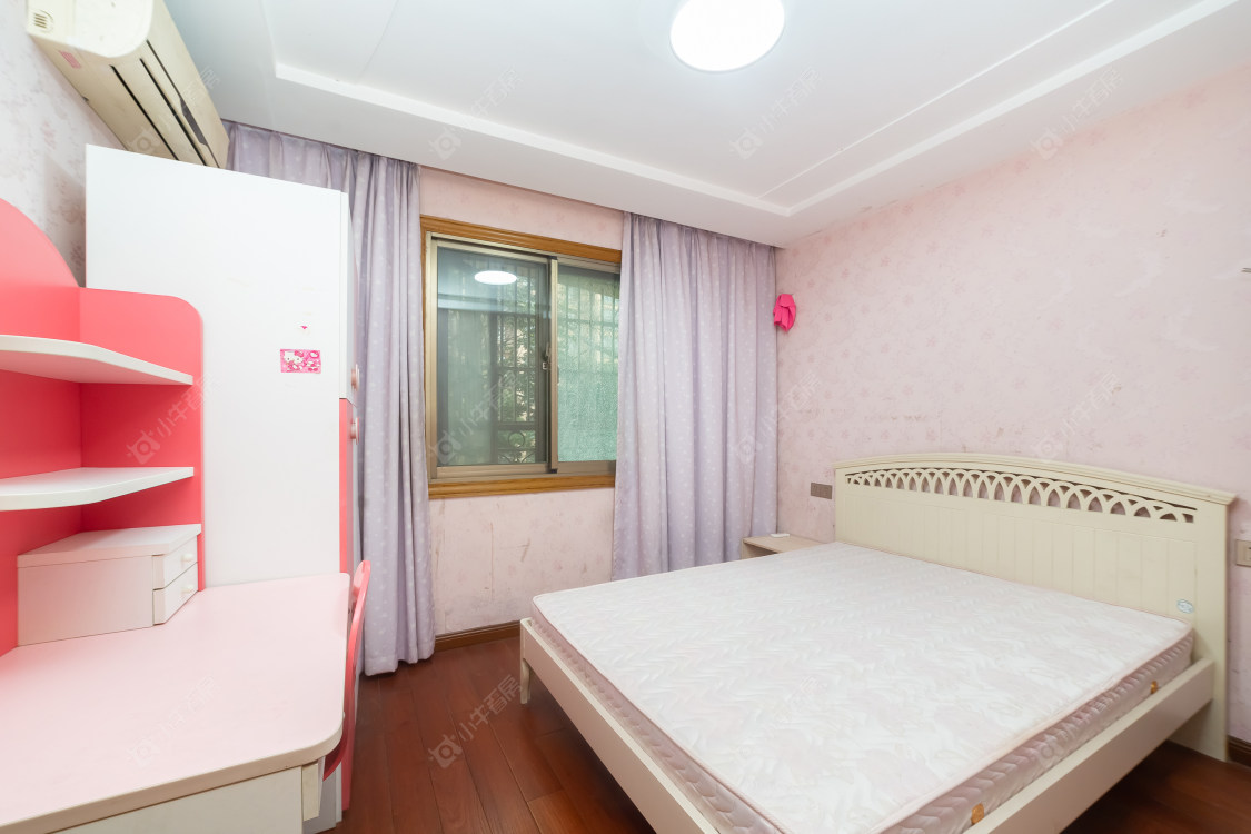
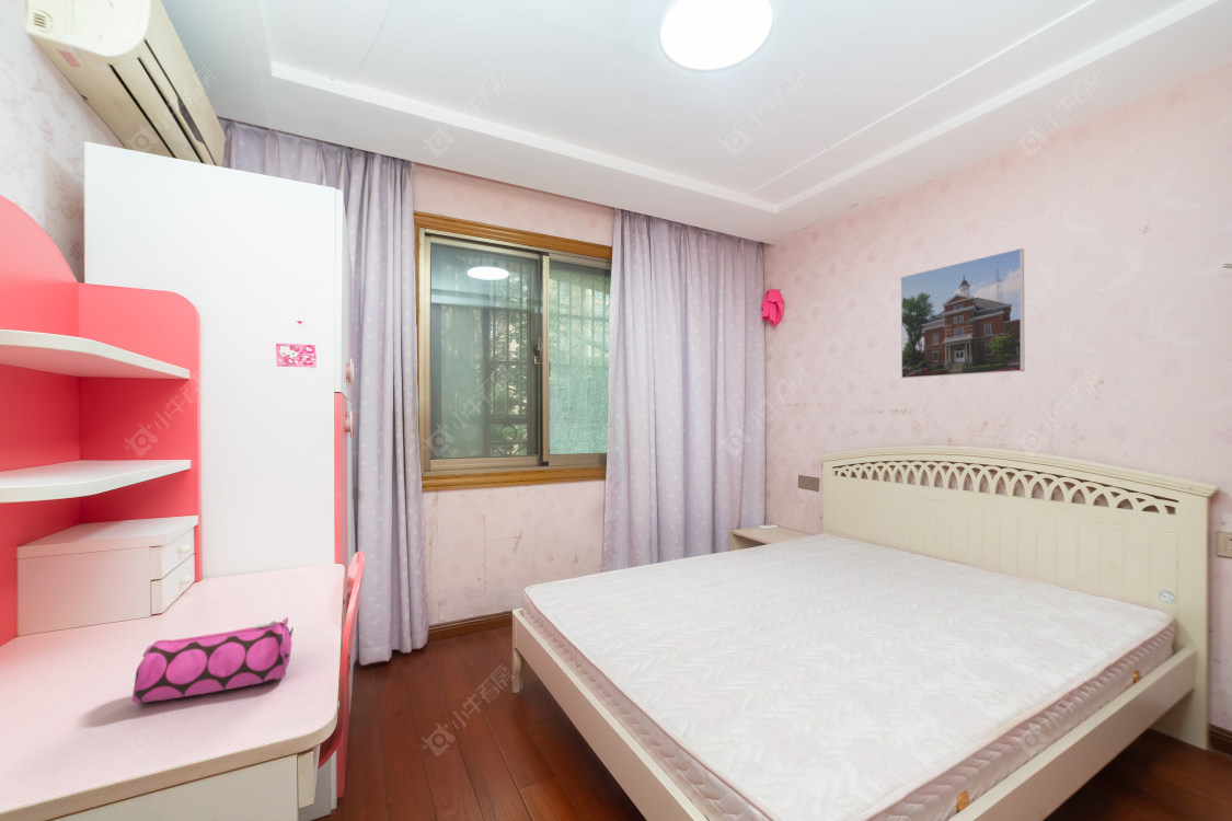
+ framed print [900,247,1026,379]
+ pencil case [130,616,295,705]
